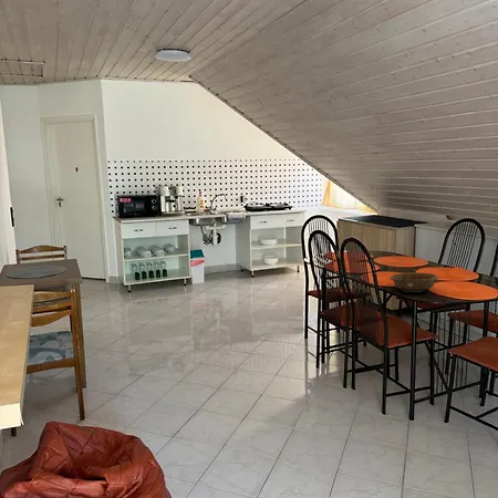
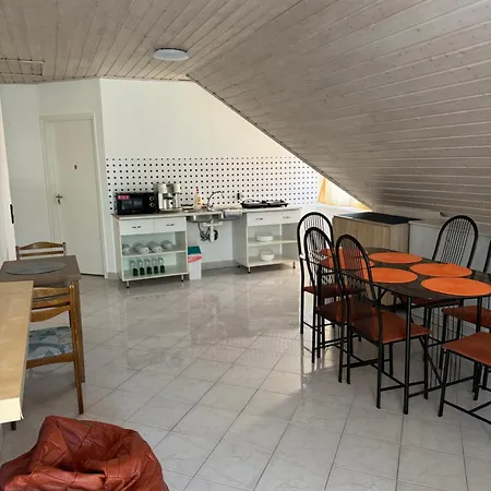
- decorative bowl [388,271,439,293]
